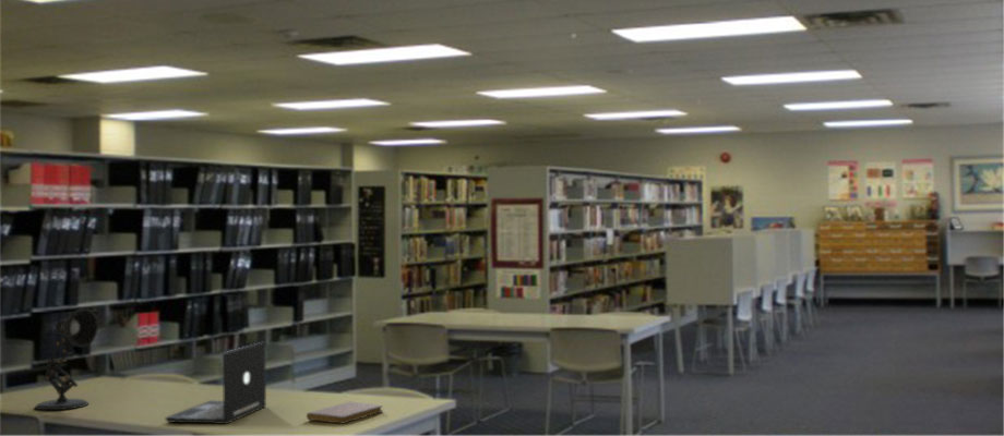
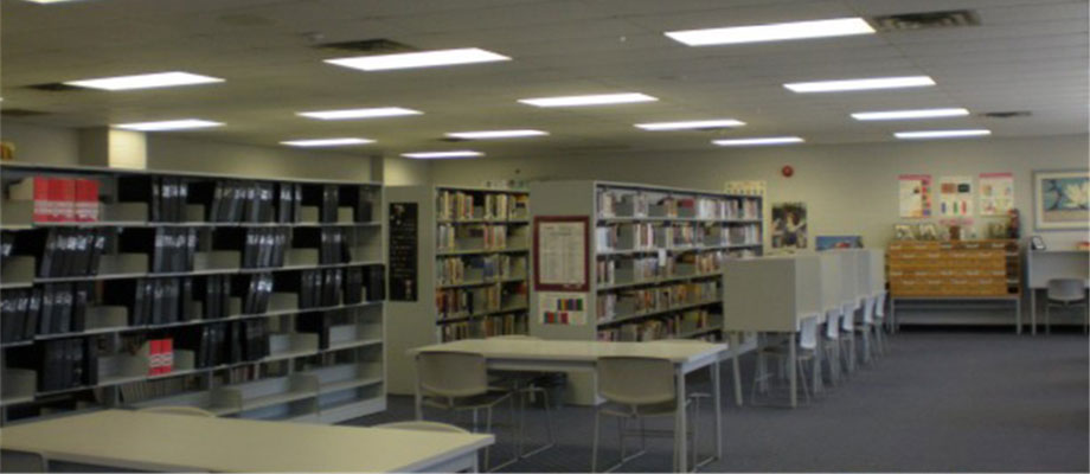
- desk lamp [34,307,99,411]
- laptop [165,341,267,425]
- notebook [306,401,384,425]
